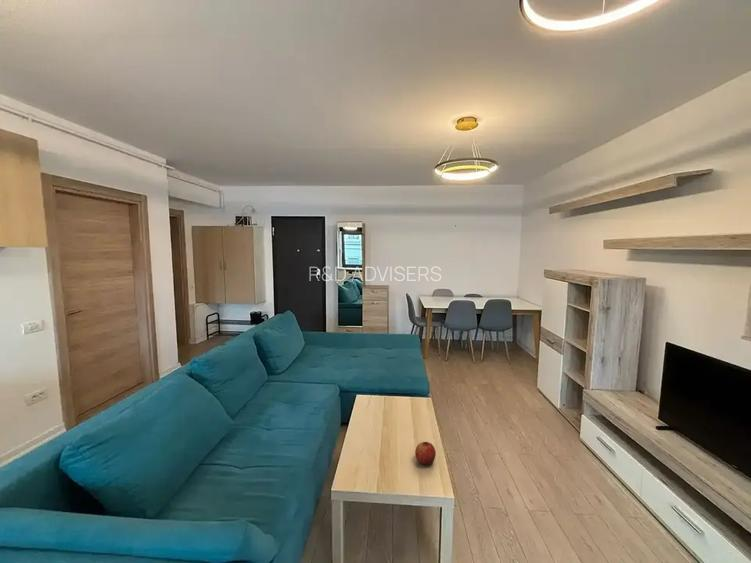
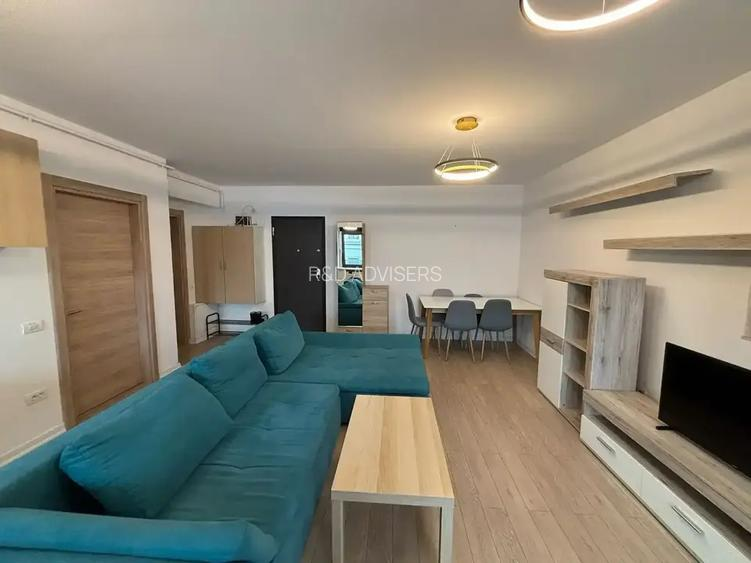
- fruit [414,441,437,466]
